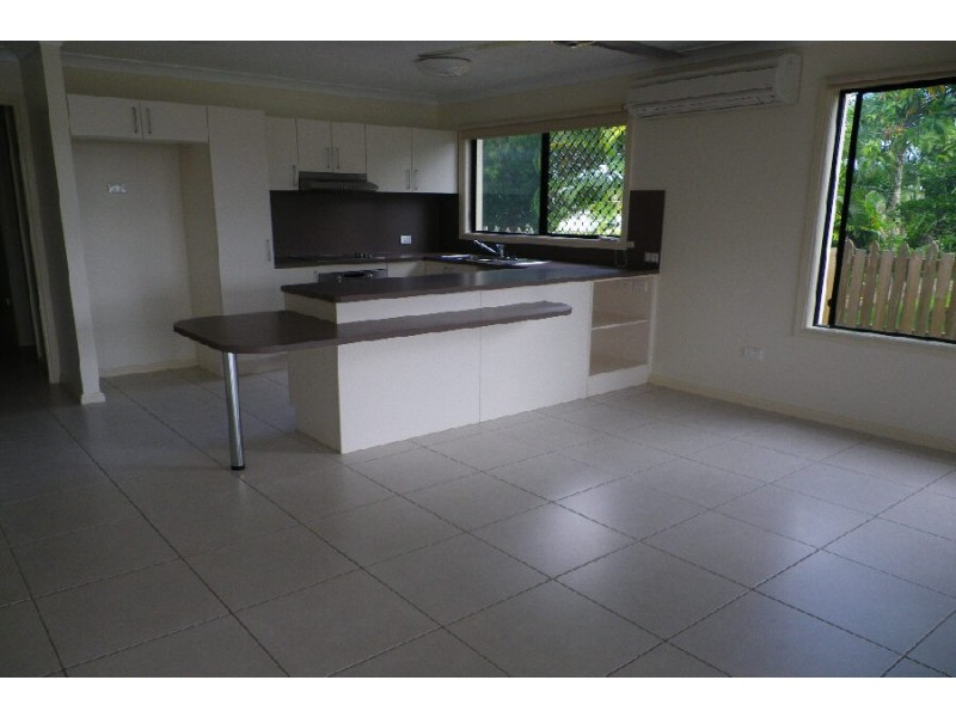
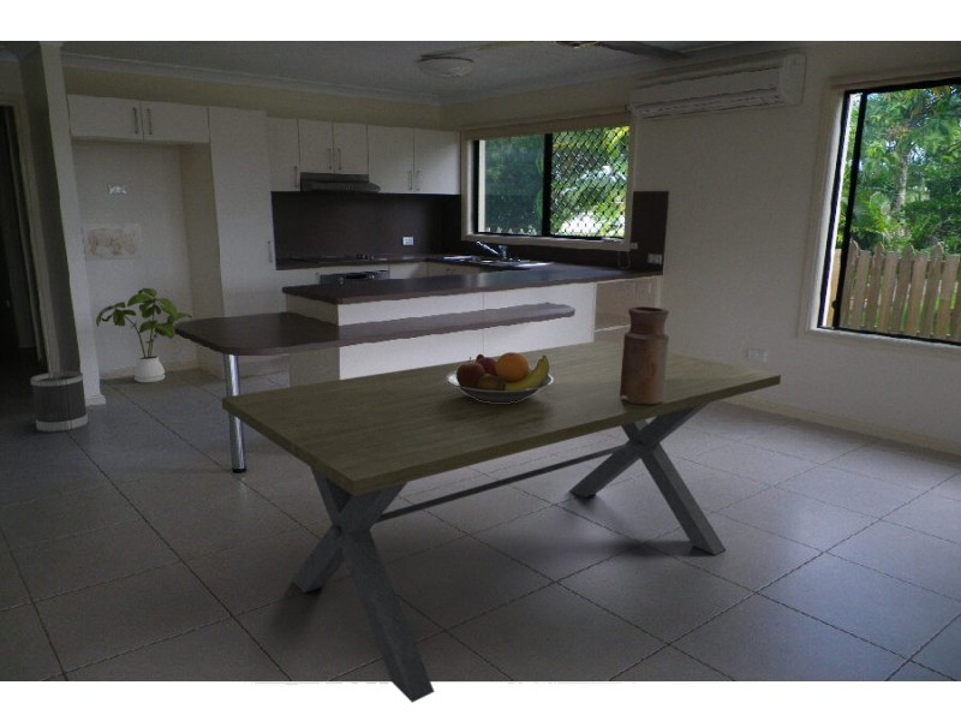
+ fruit bowl [446,351,553,403]
+ wastebasket [29,370,89,434]
+ wall art [80,222,144,262]
+ vase [620,305,670,405]
+ house plant [95,287,193,383]
+ dining table [221,339,782,704]
